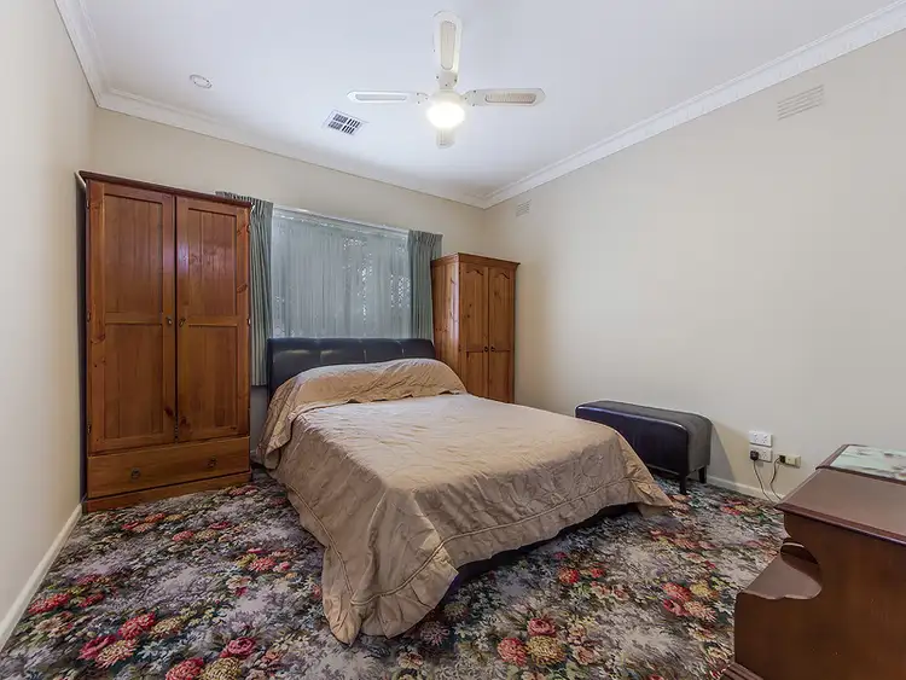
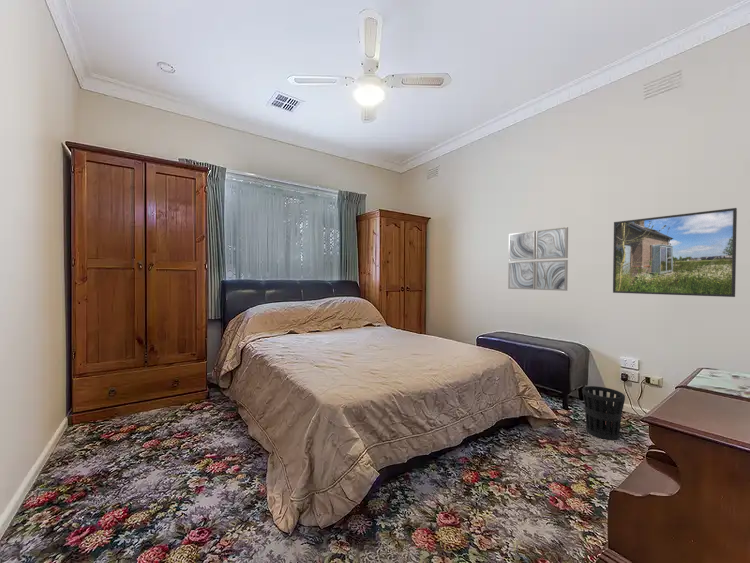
+ wall art [507,226,569,292]
+ wastebasket [581,385,626,441]
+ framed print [612,207,738,298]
